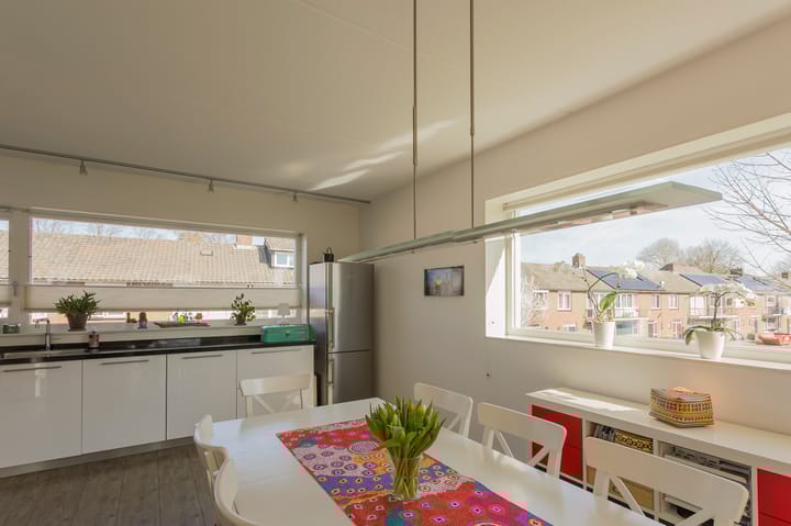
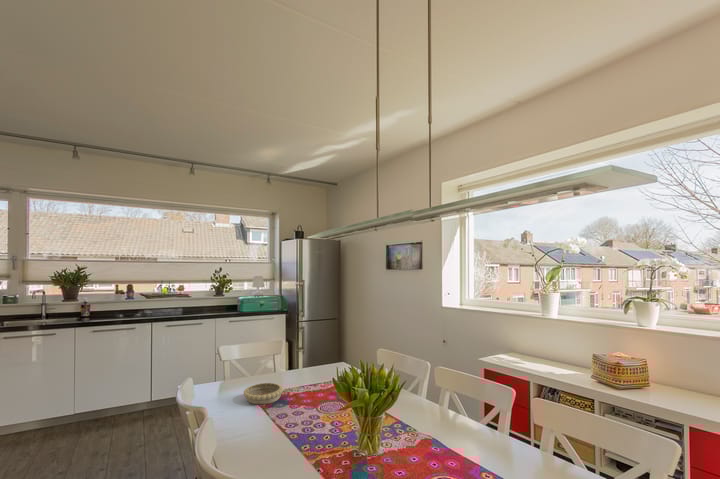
+ decorative bowl [243,382,284,405]
